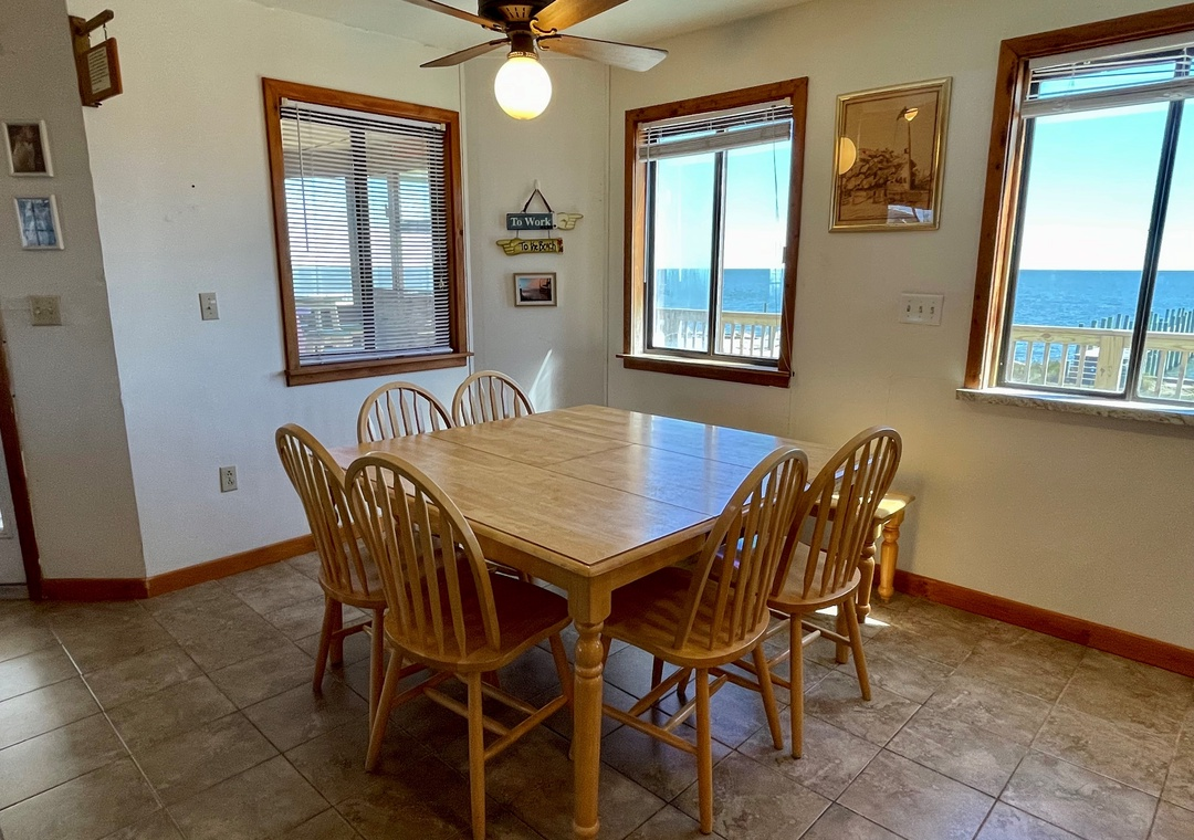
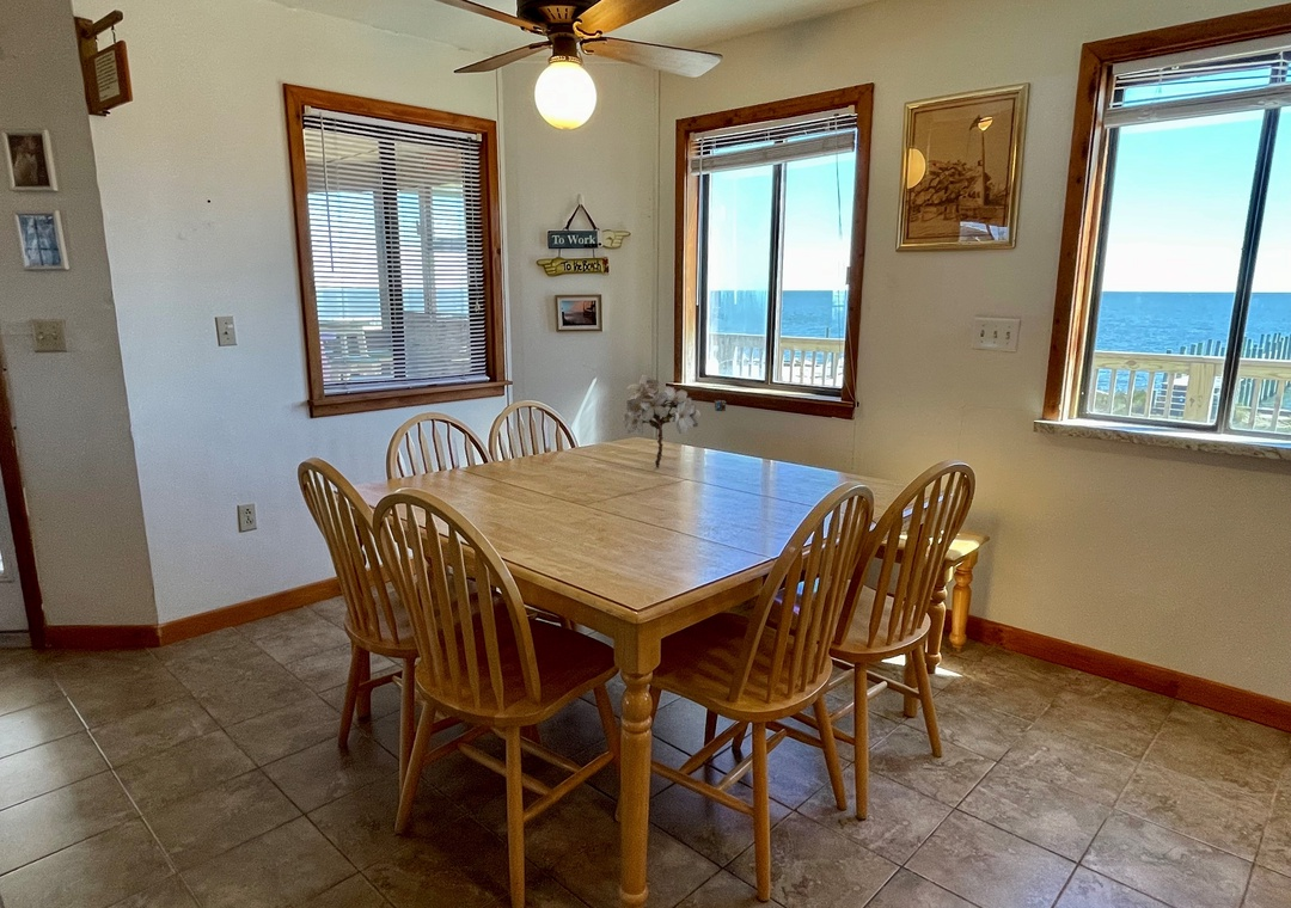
+ flower bouquet [622,373,727,468]
